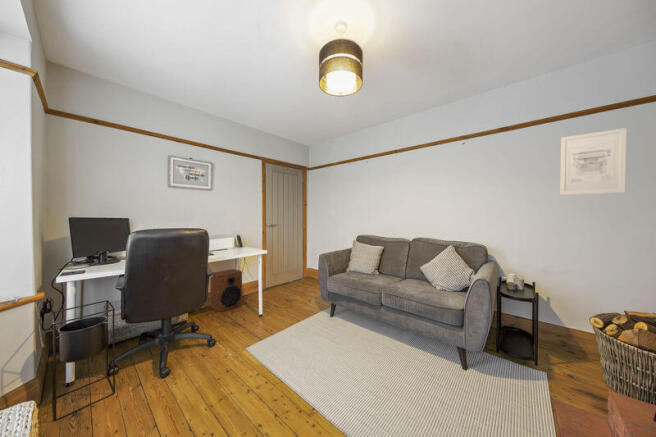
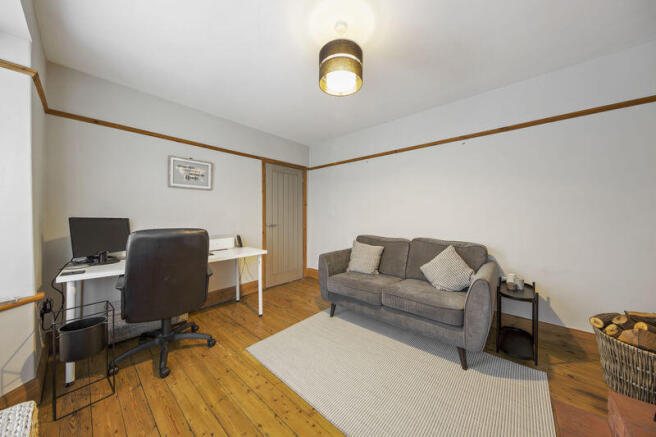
- wall art [559,127,628,196]
- speaker [209,268,243,313]
